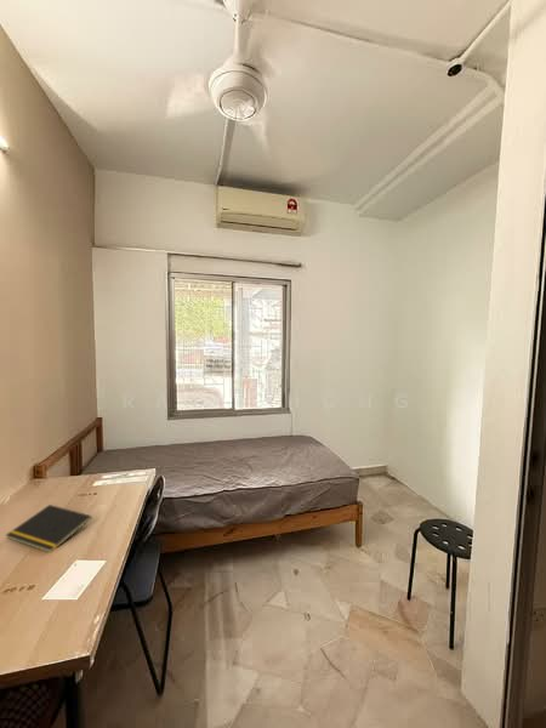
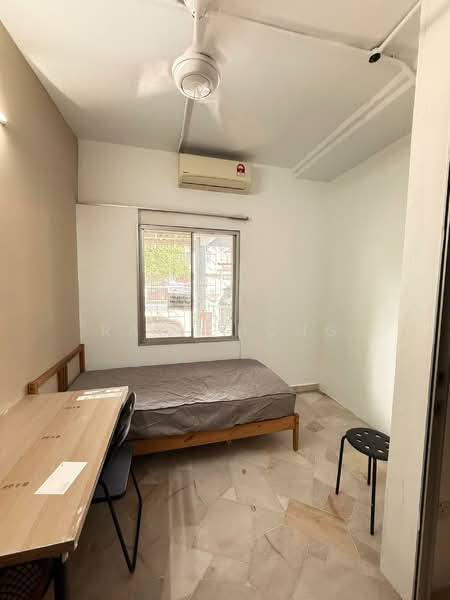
- notepad [5,504,92,553]
